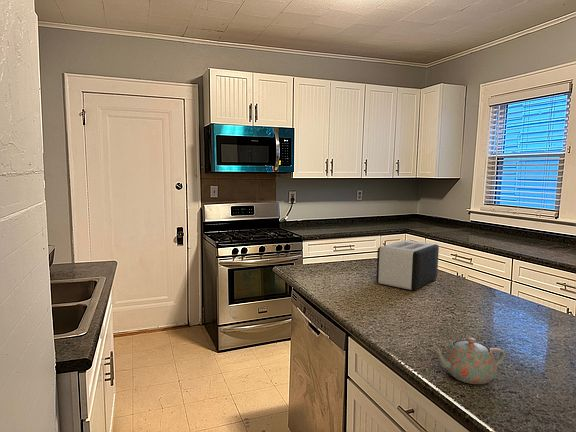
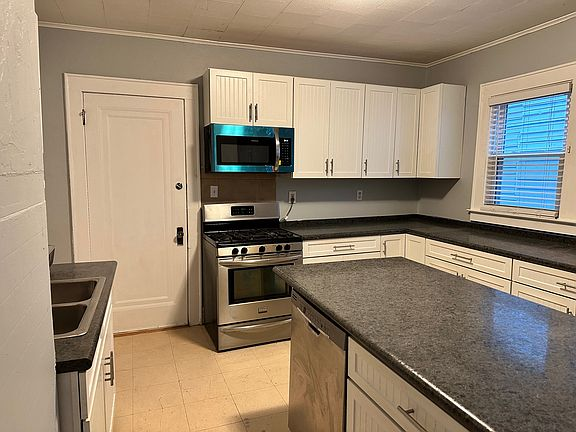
- teapot [430,337,507,385]
- toaster [375,239,440,291]
